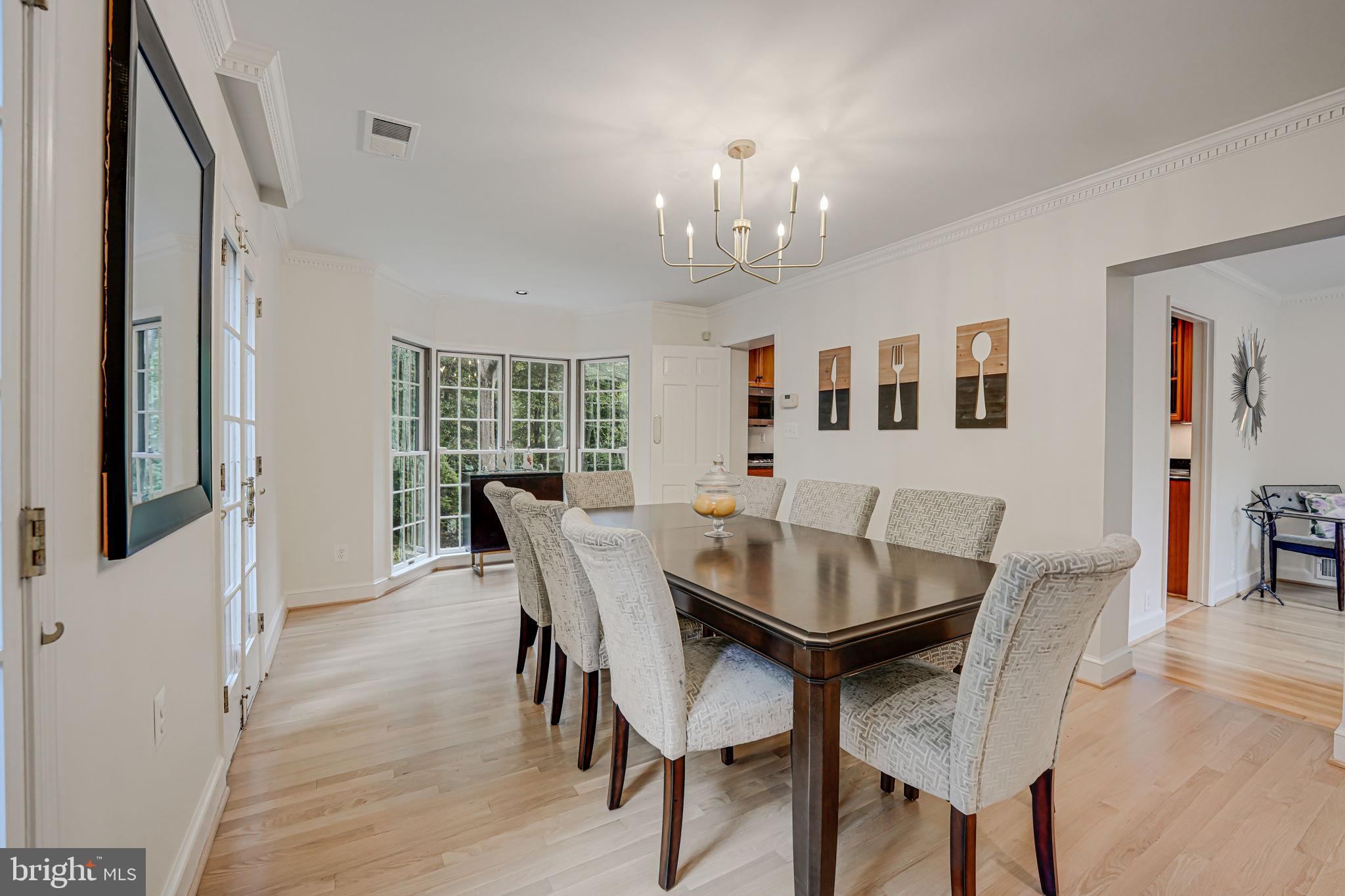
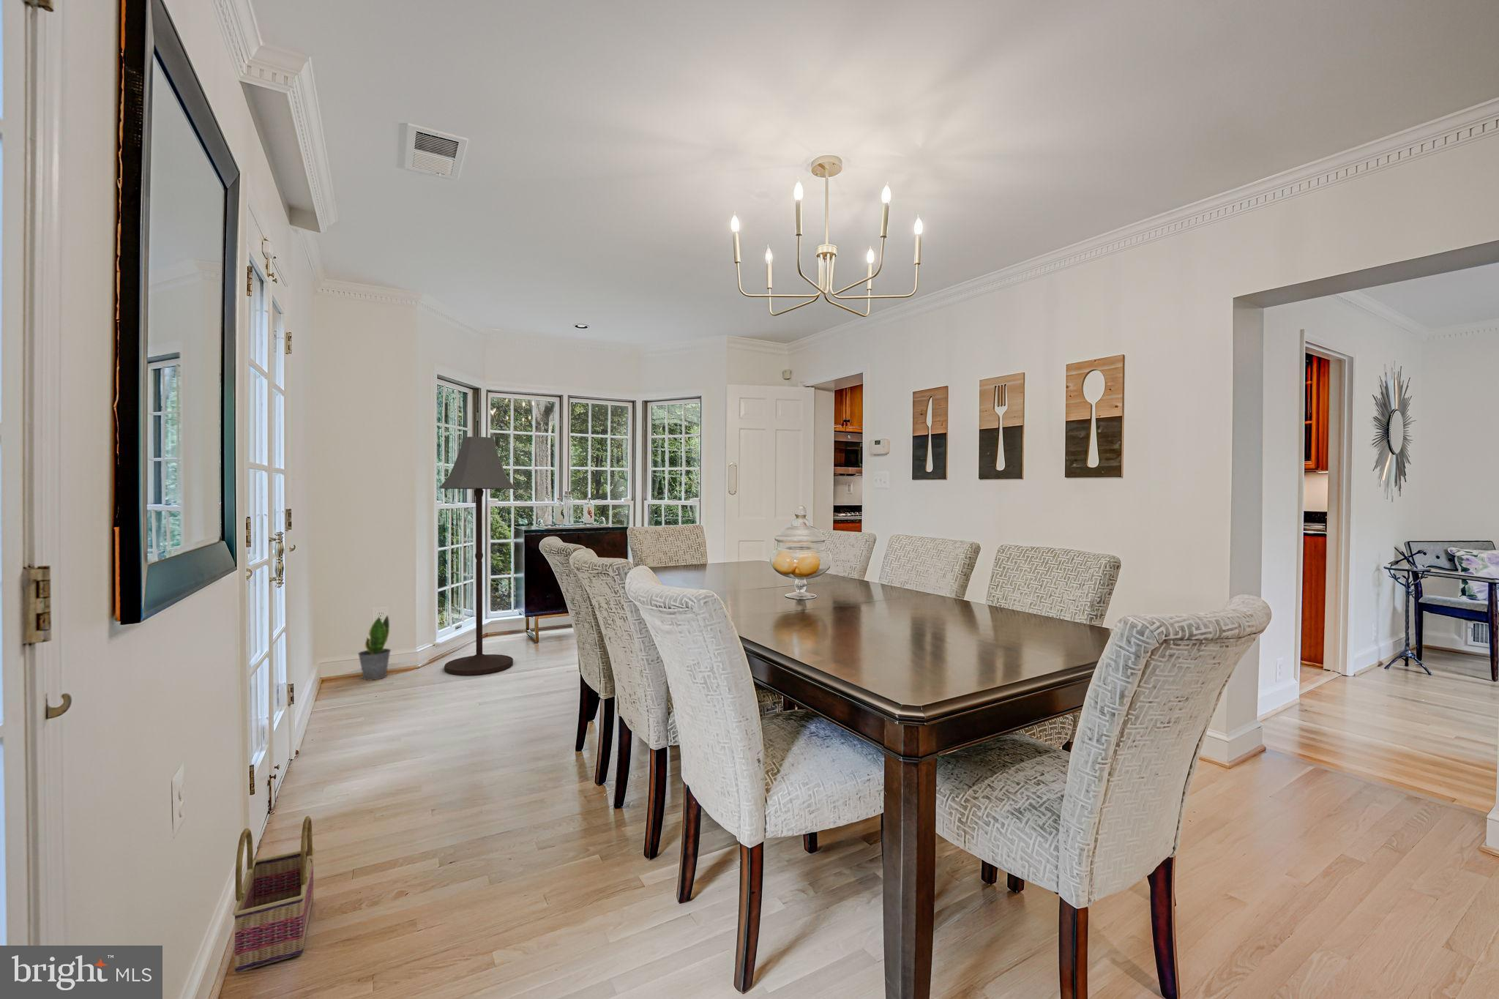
+ basket [232,815,317,973]
+ floor lamp [438,436,517,677]
+ potted plant [357,614,391,681]
